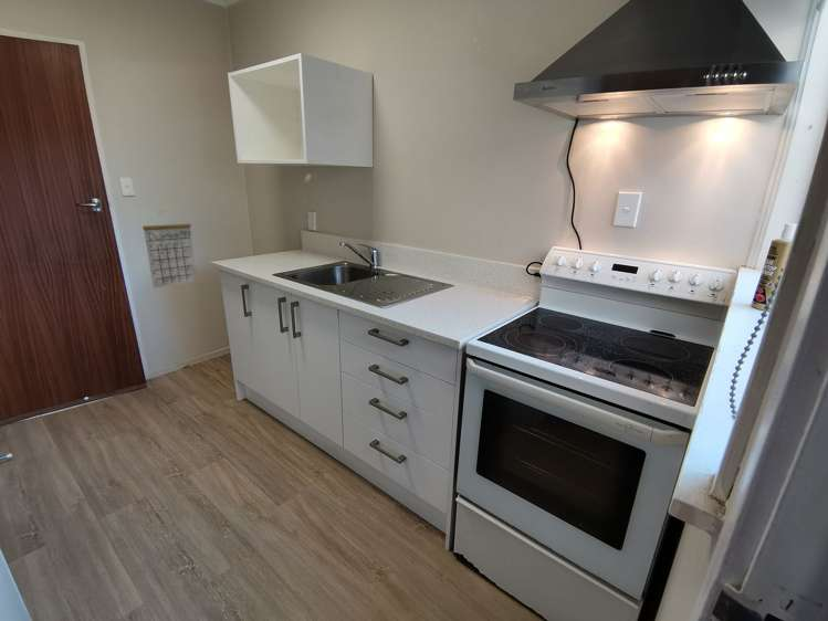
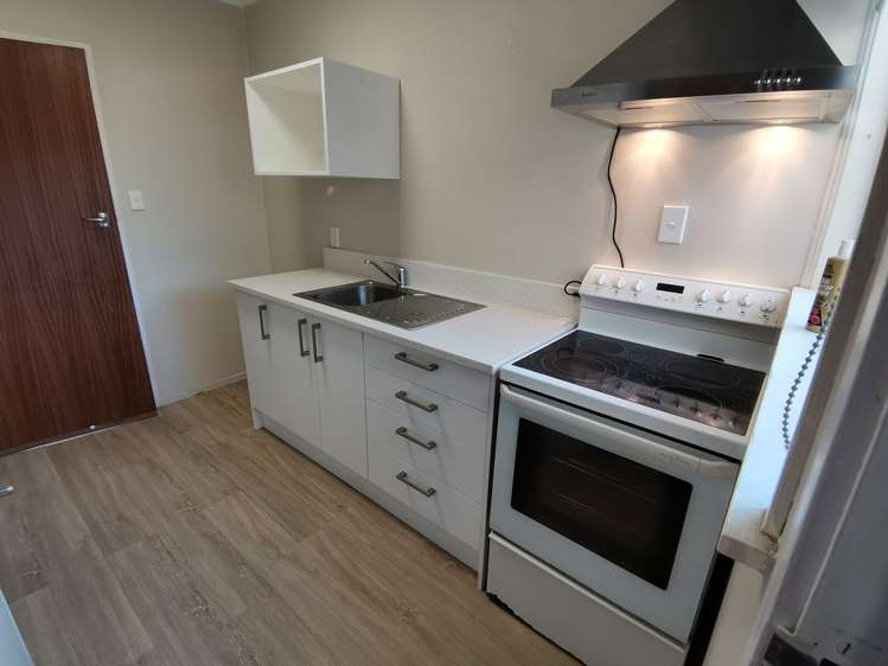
- calendar [142,209,198,290]
